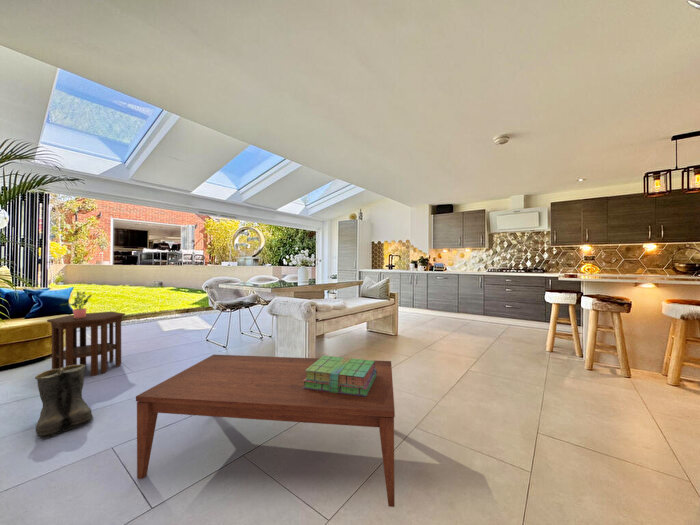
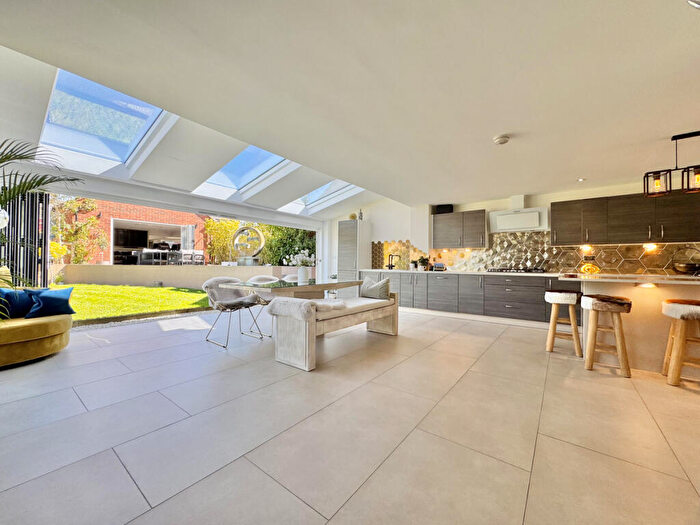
- potted plant [59,290,93,319]
- stack of books [303,355,377,397]
- boots [34,364,95,440]
- side table [46,311,126,377]
- coffee table [135,354,396,508]
